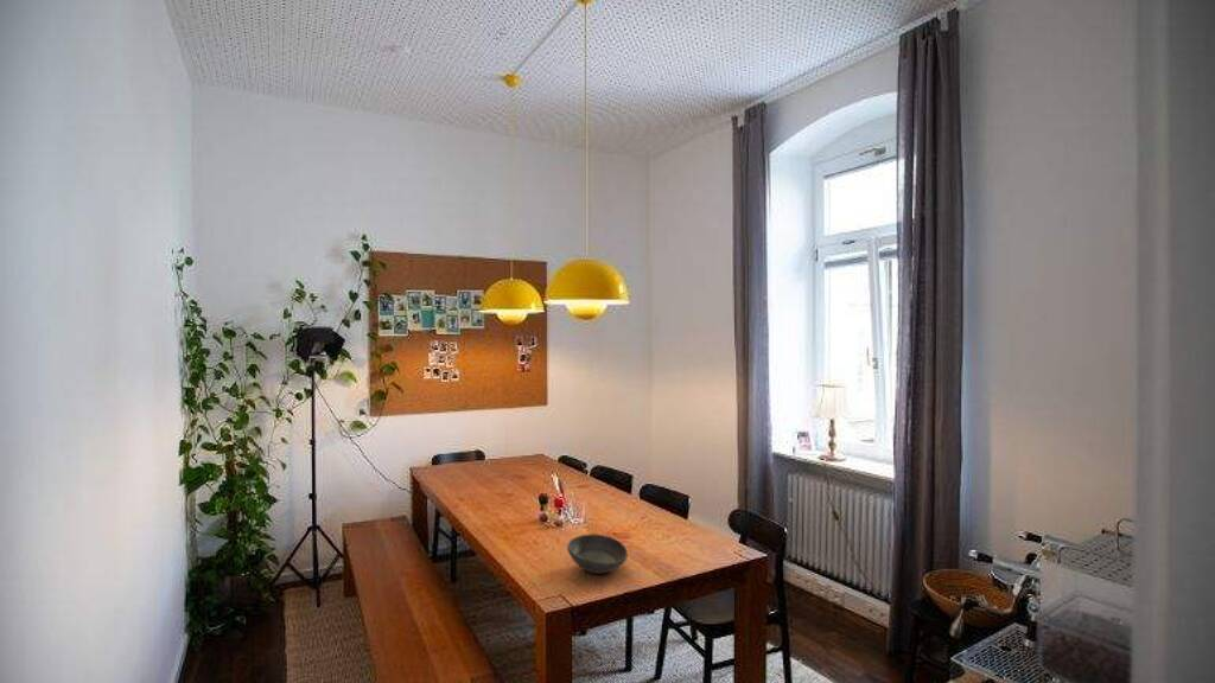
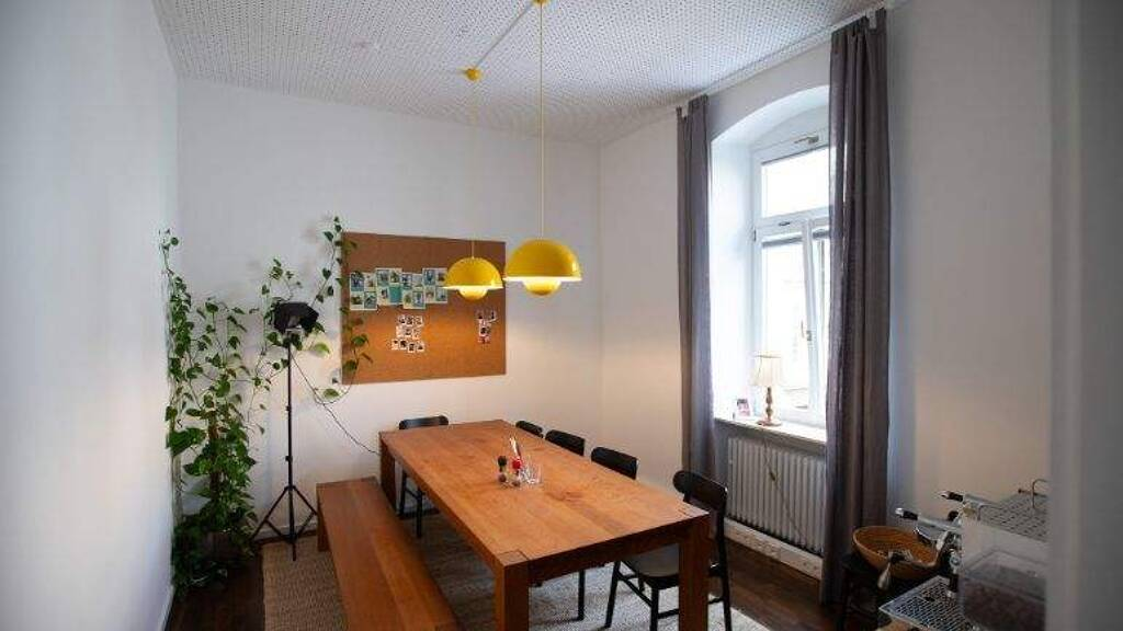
- bowl [566,534,629,575]
